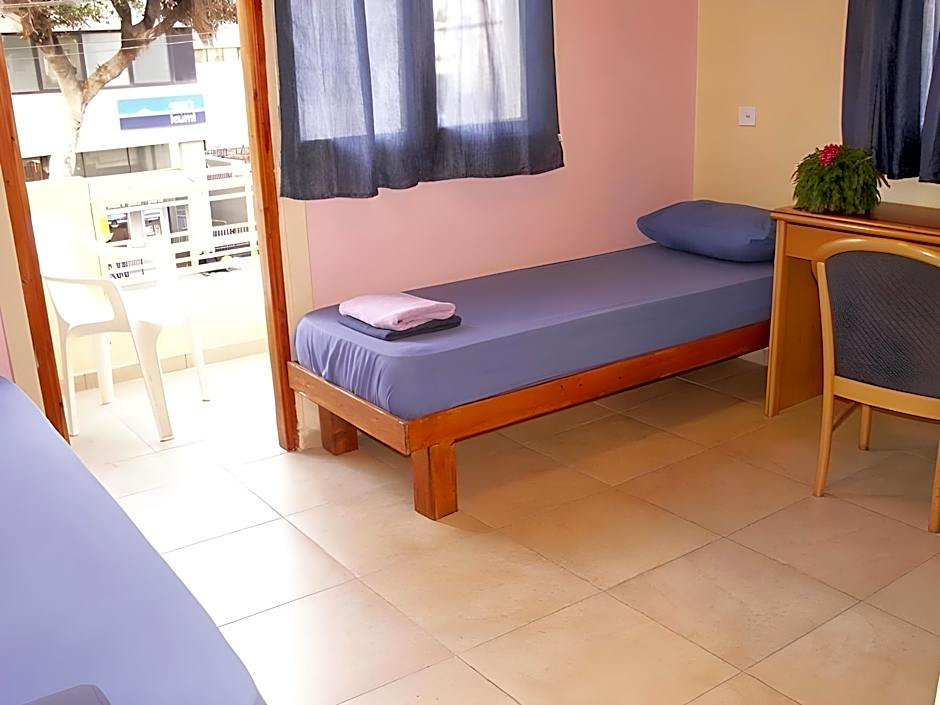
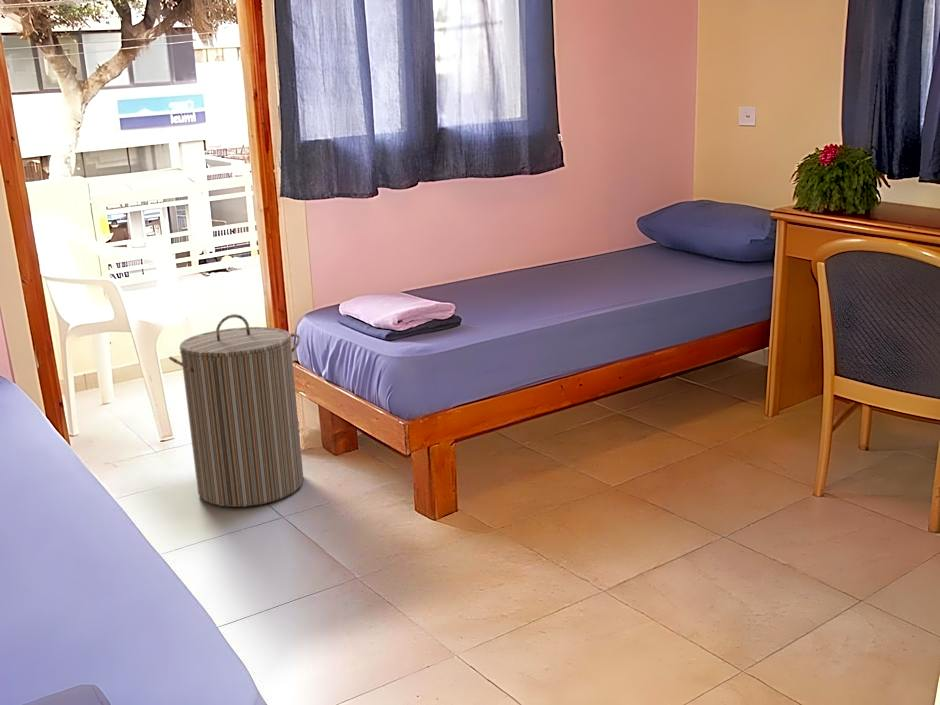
+ laundry hamper [168,313,305,508]
